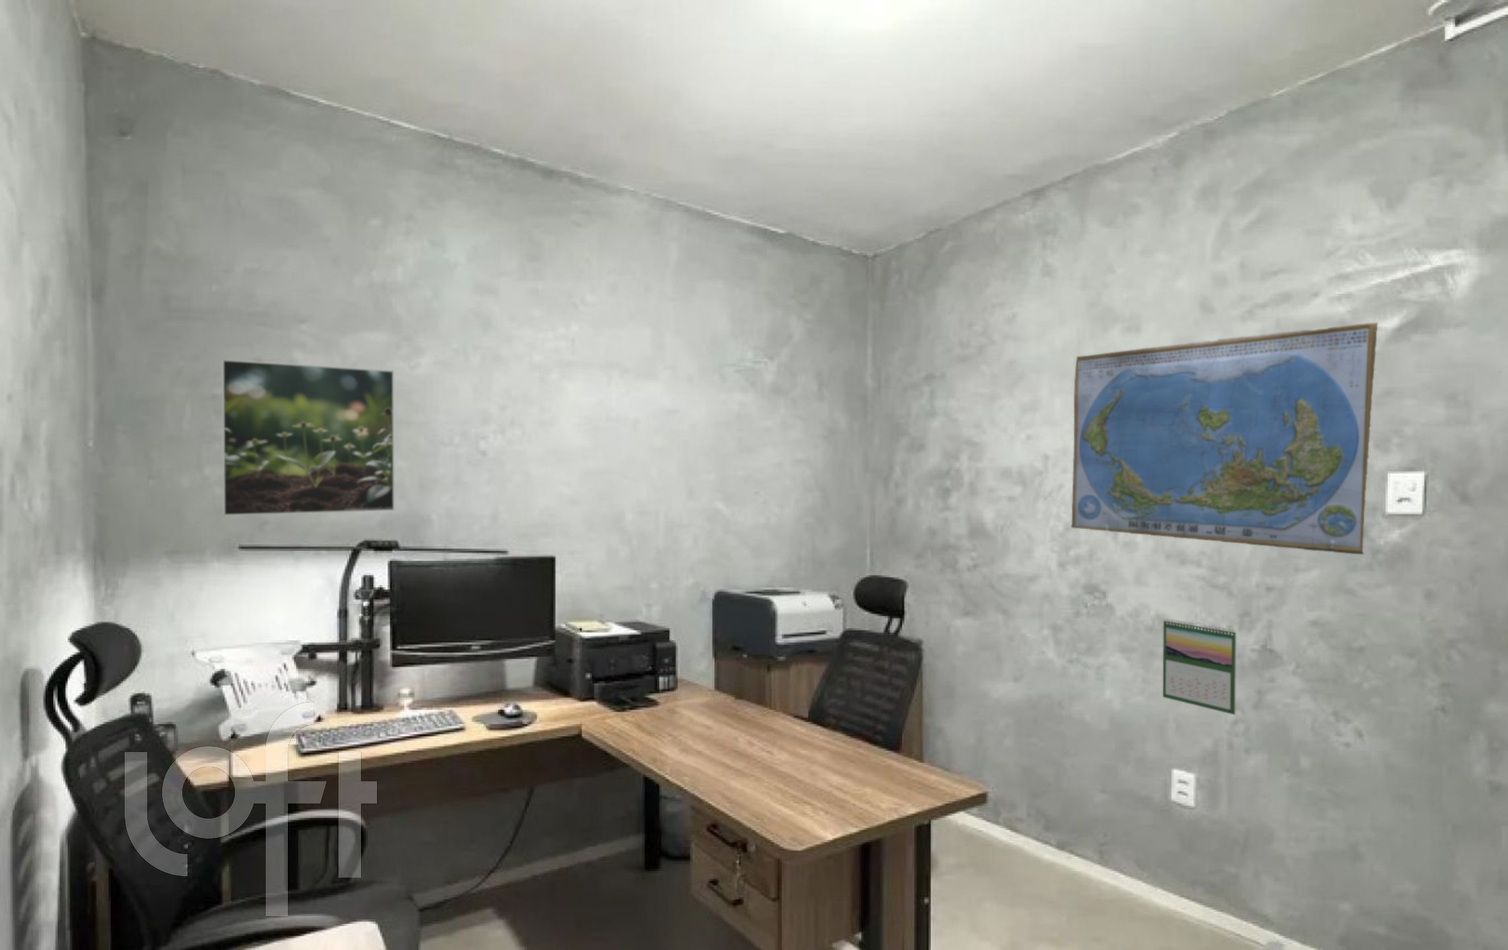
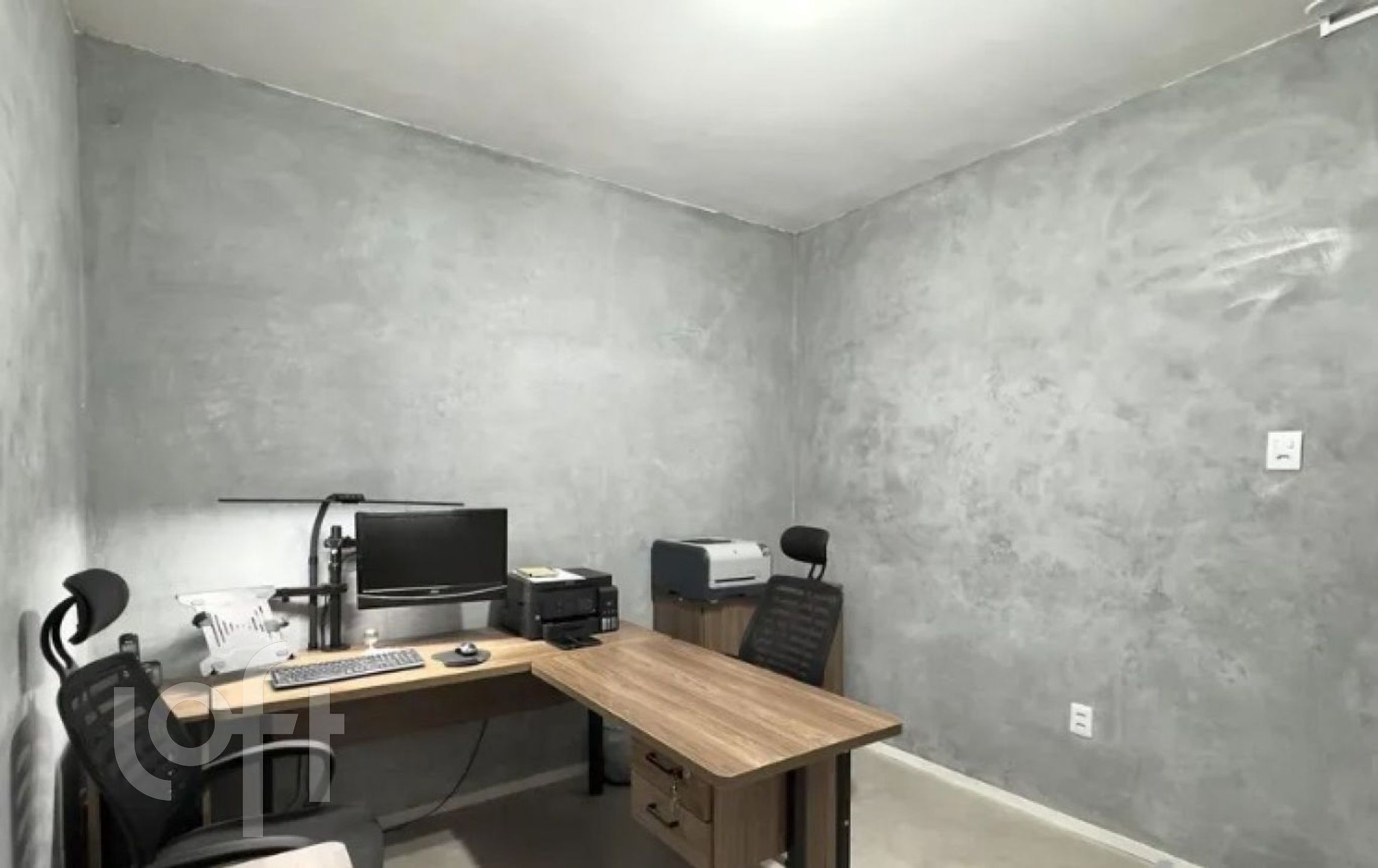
- calendar [1162,618,1237,716]
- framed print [222,359,395,517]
- world map [1070,322,1379,556]
